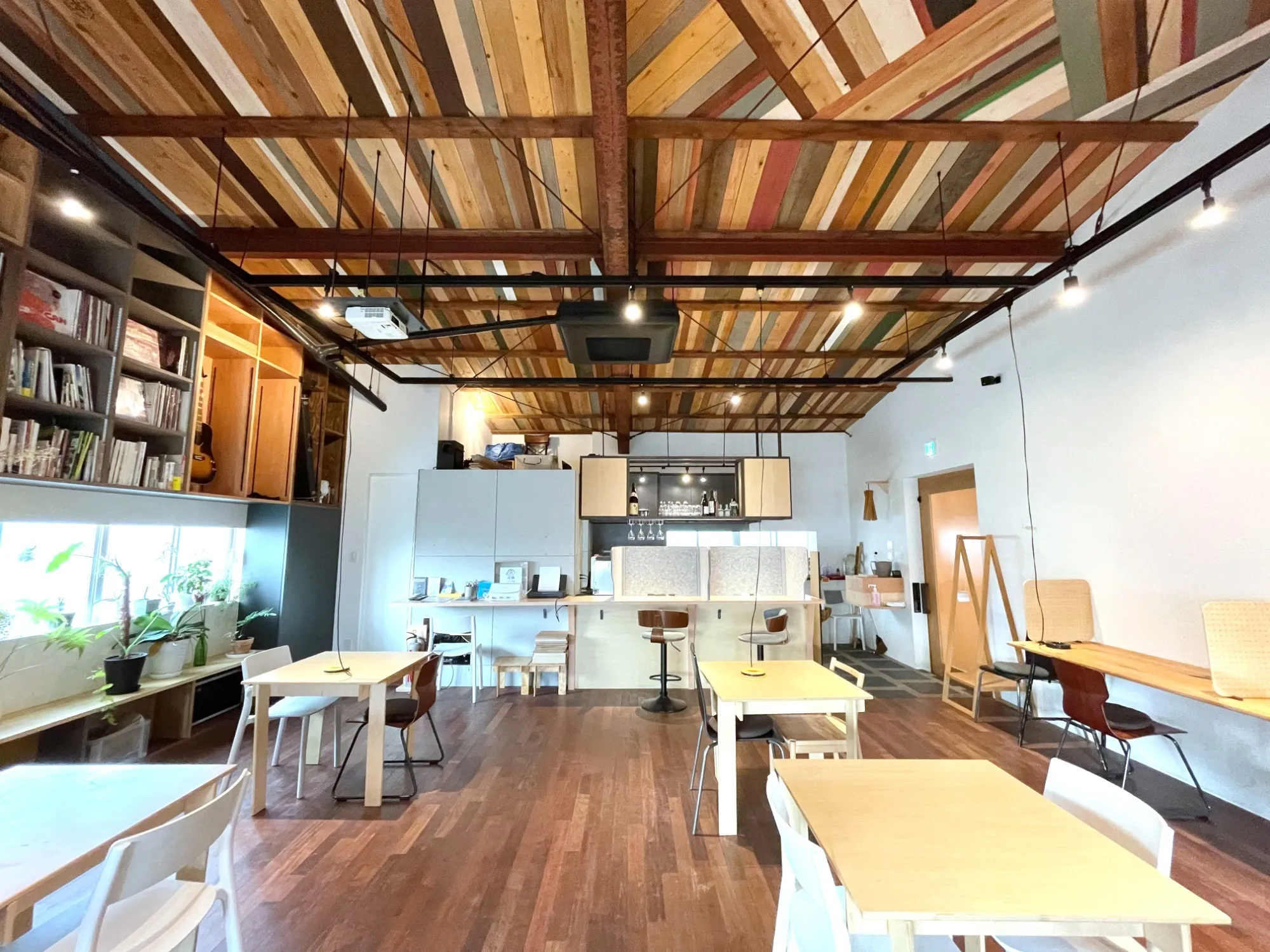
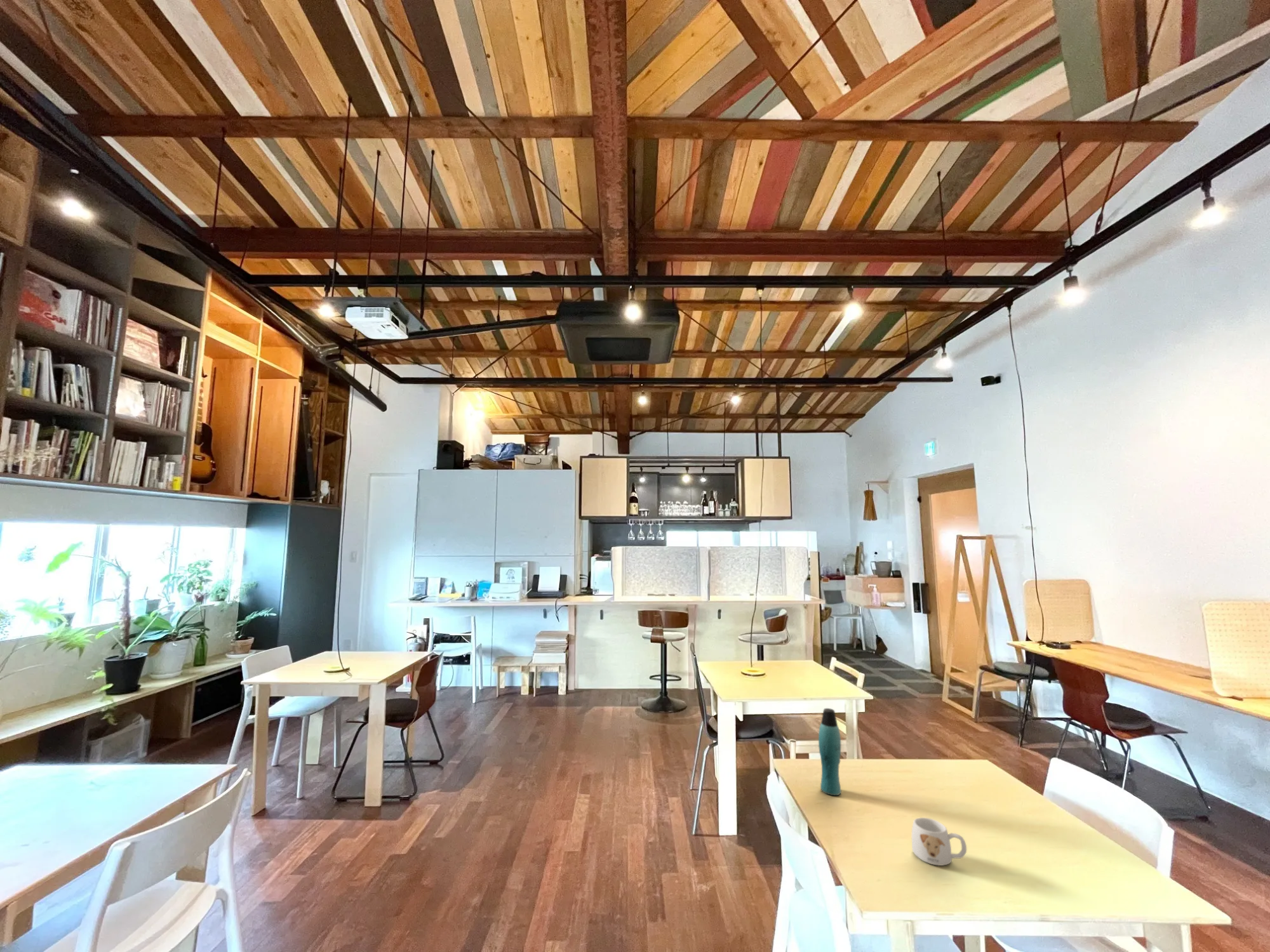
+ bottle [818,708,842,796]
+ mug [911,817,967,866]
